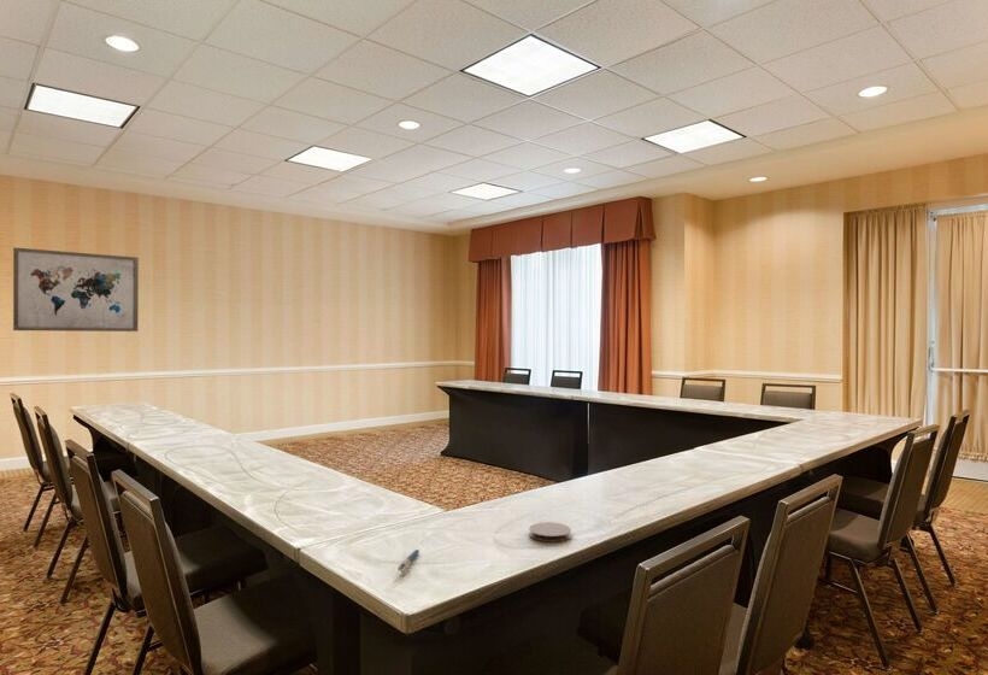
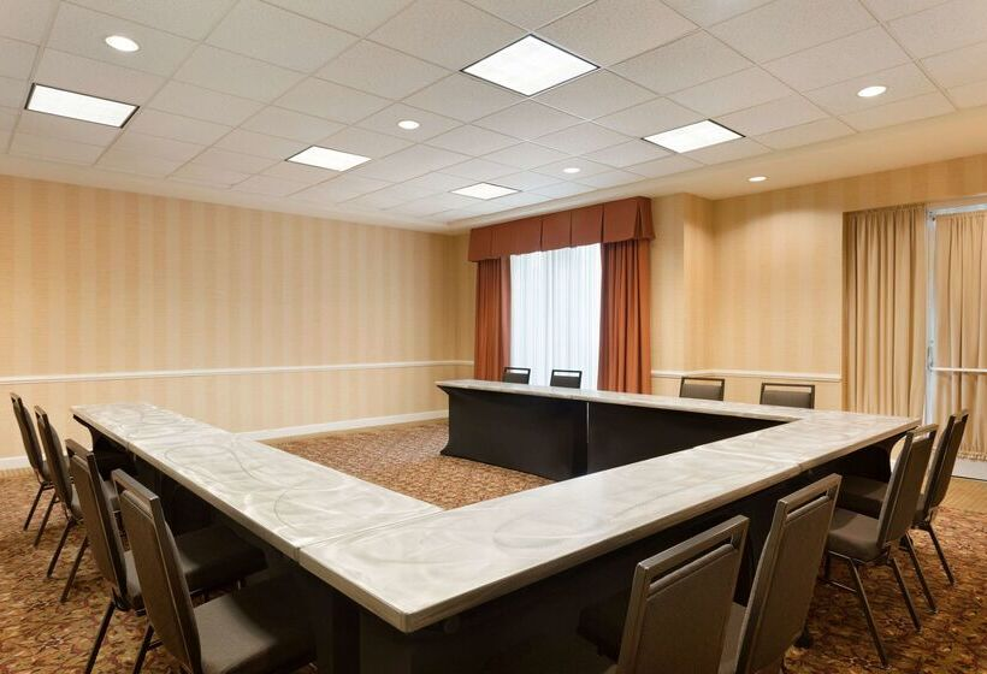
- wall art [12,247,140,333]
- pen [396,548,421,573]
- coaster [528,521,572,544]
